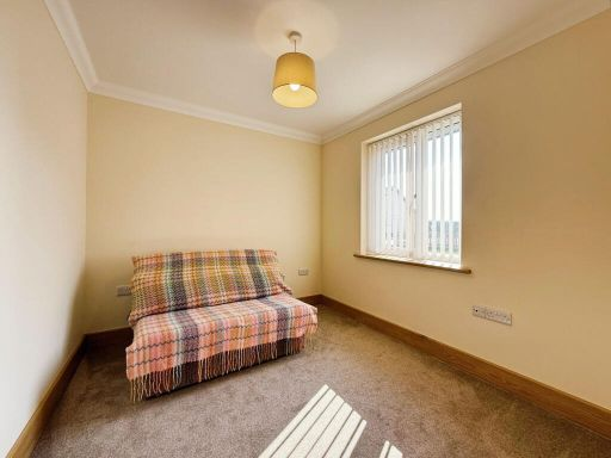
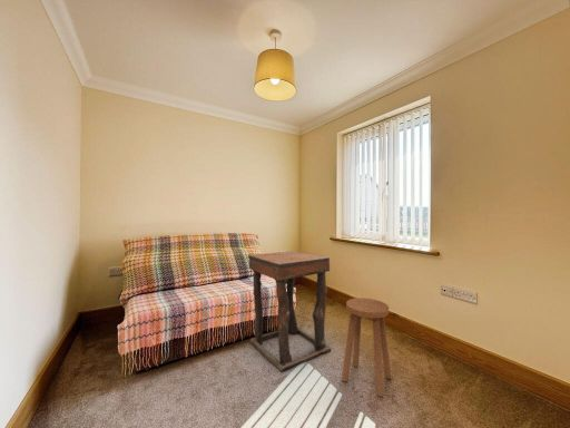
+ side table [247,250,332,372]
+ stool [341,296,393,398]
